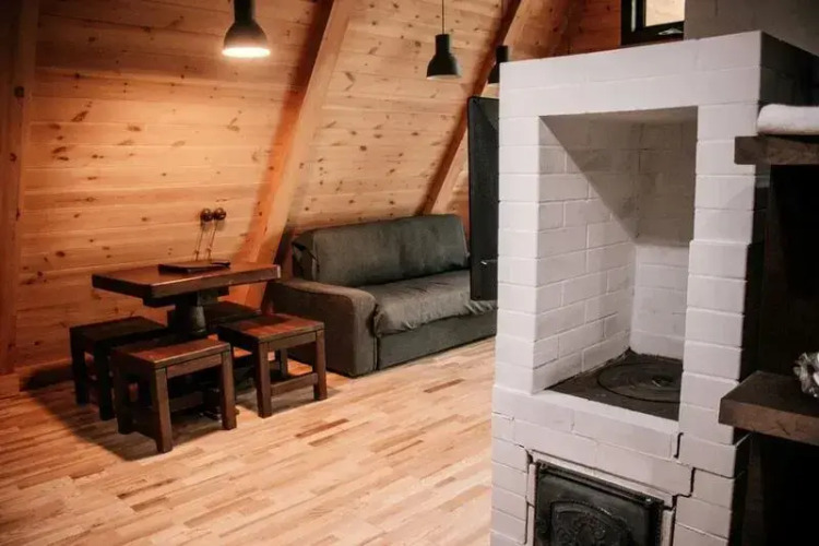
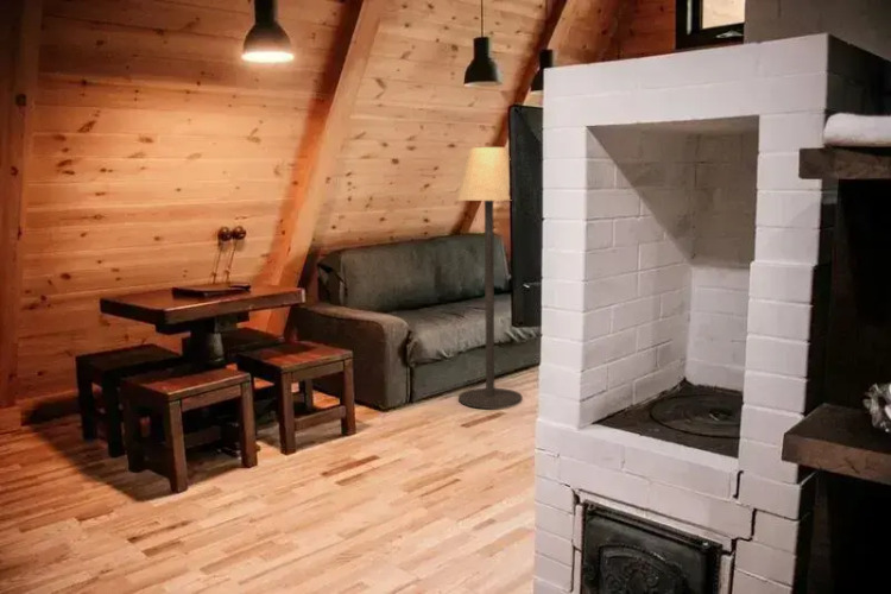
+ floor lamp [454,146,524,410]
